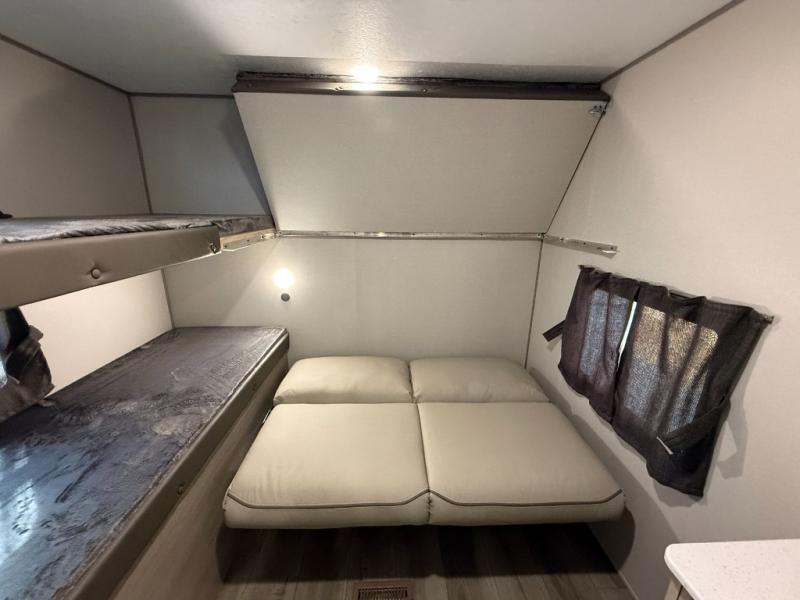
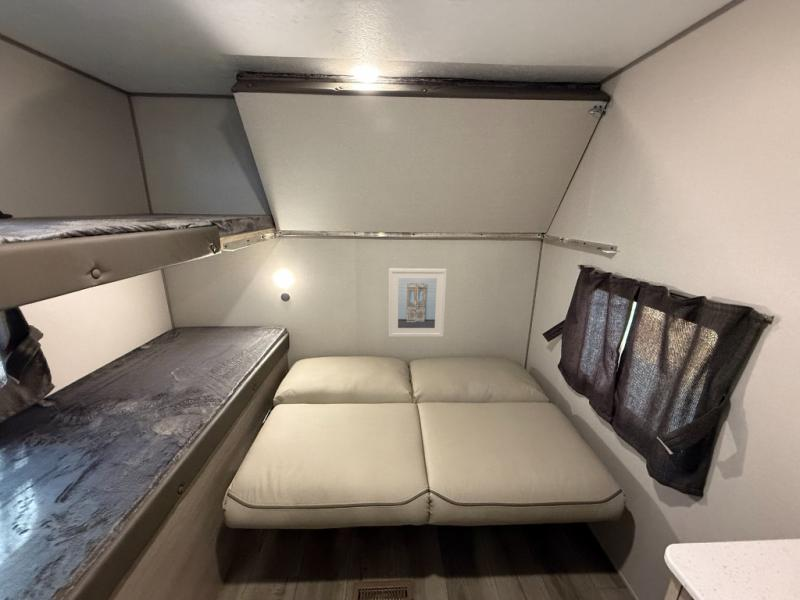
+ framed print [388,267,448,338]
